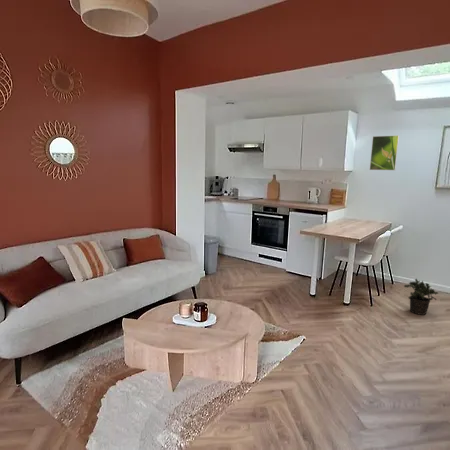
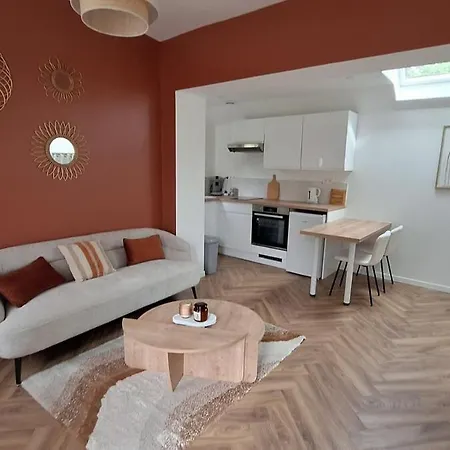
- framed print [369,134,400,171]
- potted plant [403,278,439,316]
